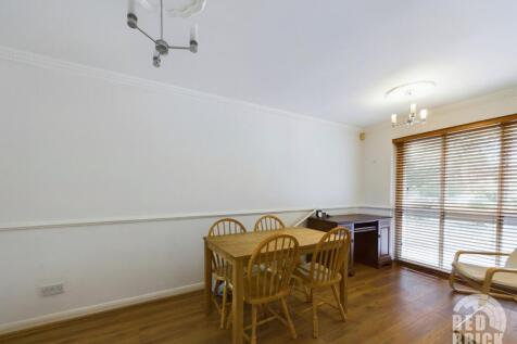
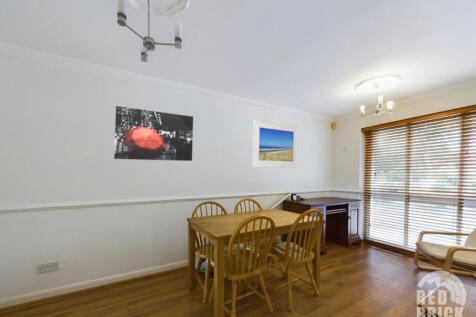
+ wall art [113,105,194,162]
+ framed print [251,119,299,168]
